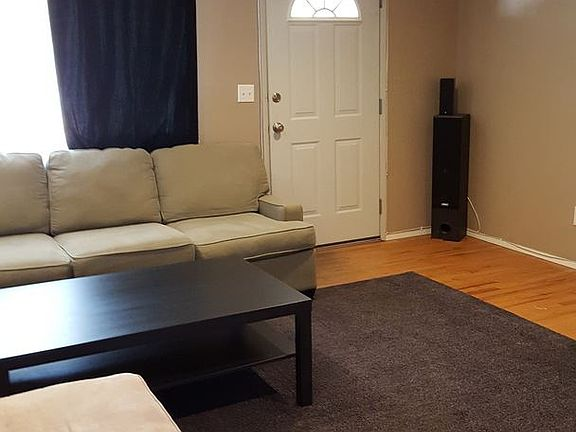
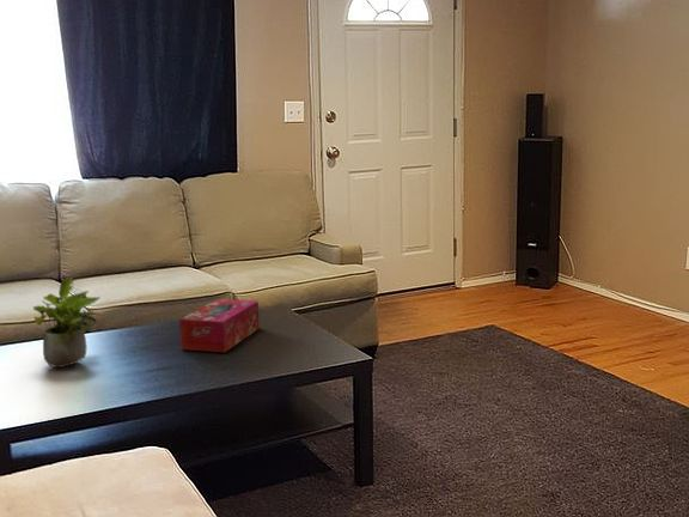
+ potted plant [32,276,102,369]
+ tissue box [178,298,261,354]
